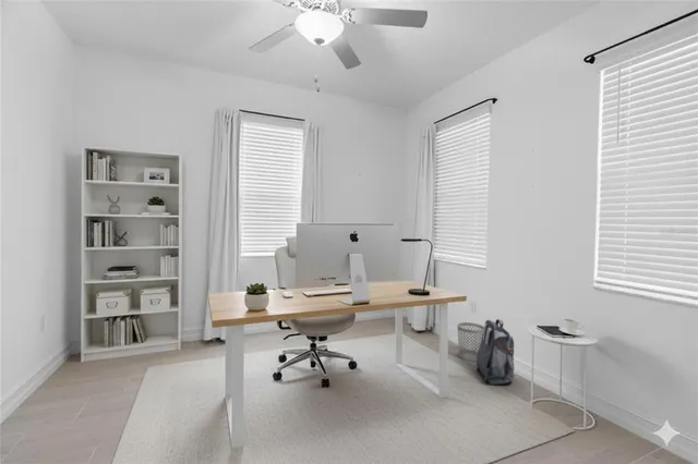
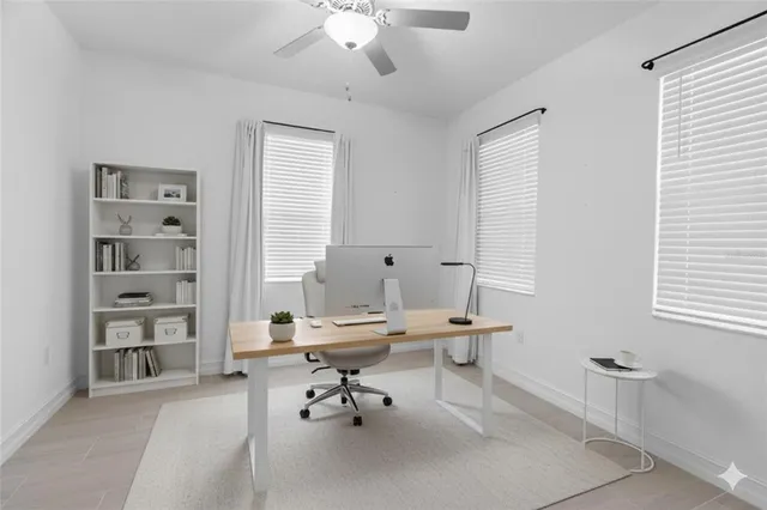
- backpack [476,318,515,387]
- wastebasket [456,321,484,363]
